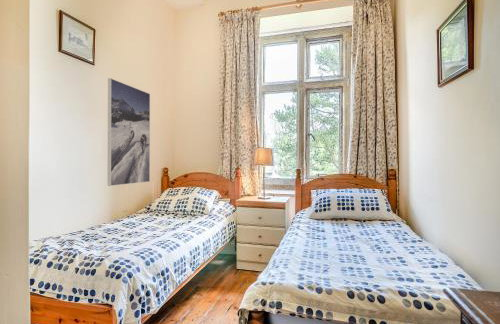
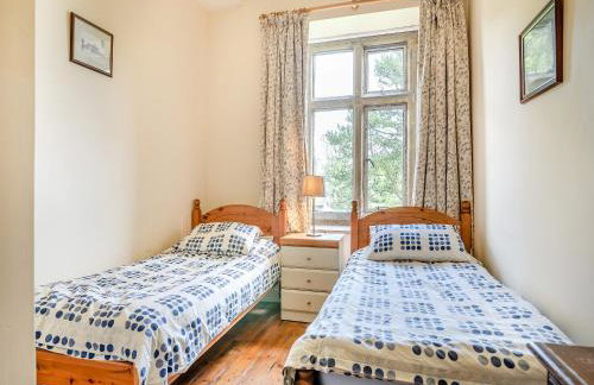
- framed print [107,77,151,187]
